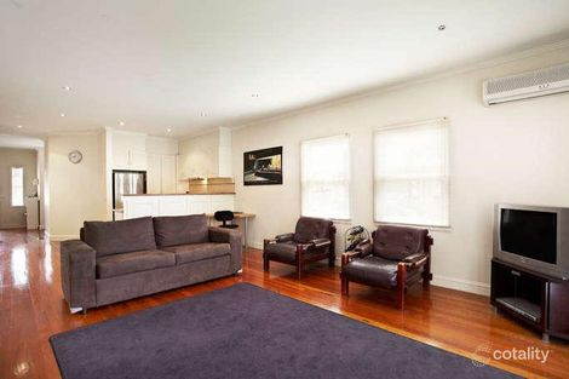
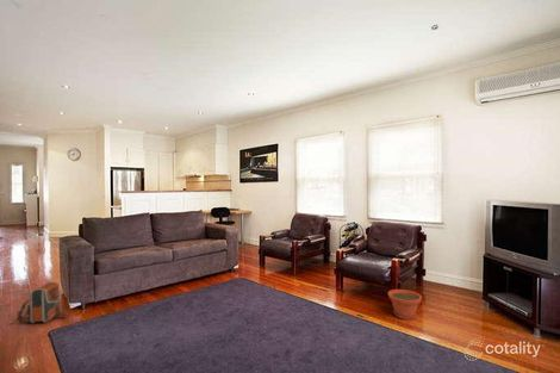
+ plant pot [387,288,423,321]
+ backpack [7,281,69,327]
